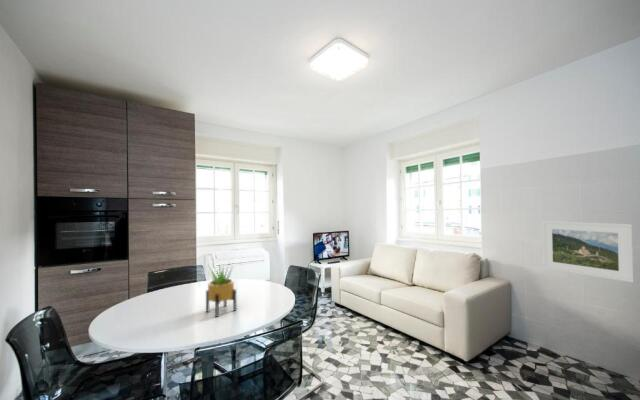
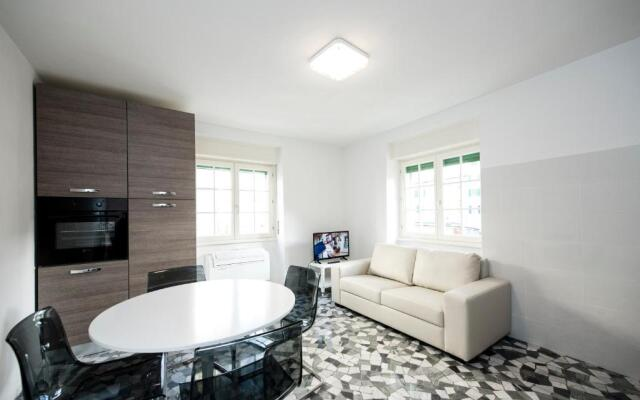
- potted plant [205,261,237,318]
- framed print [541,220,634,283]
